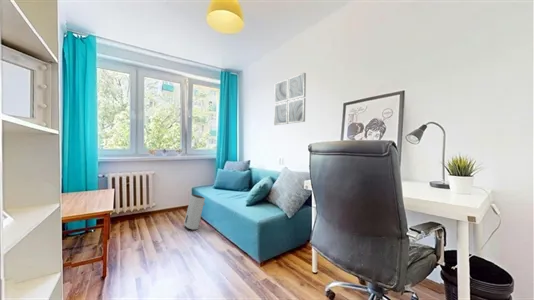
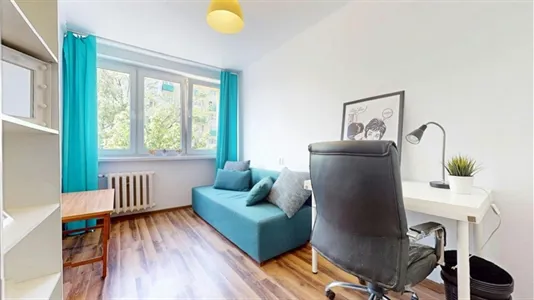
- air purifier [183,193,206,231]
- wall art [273,72,307,126]
